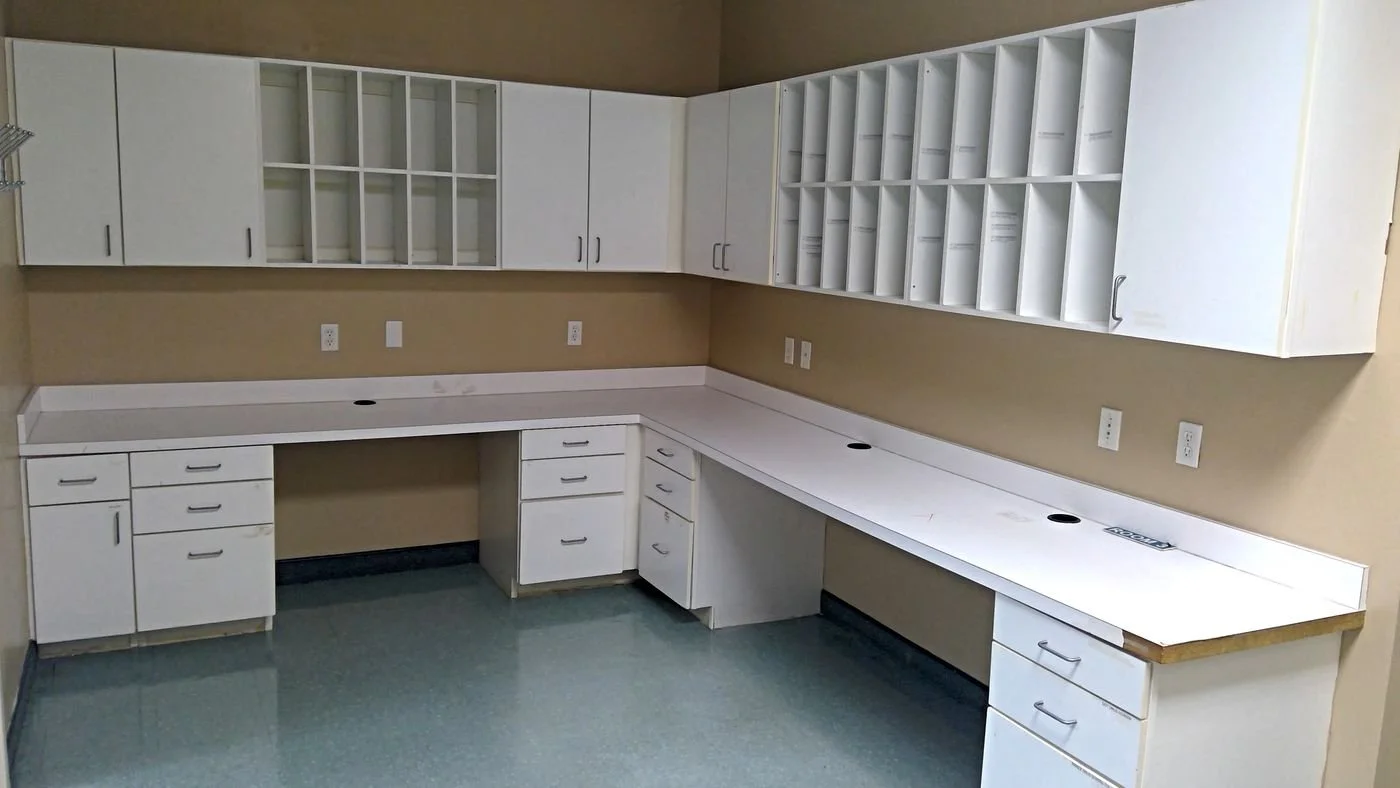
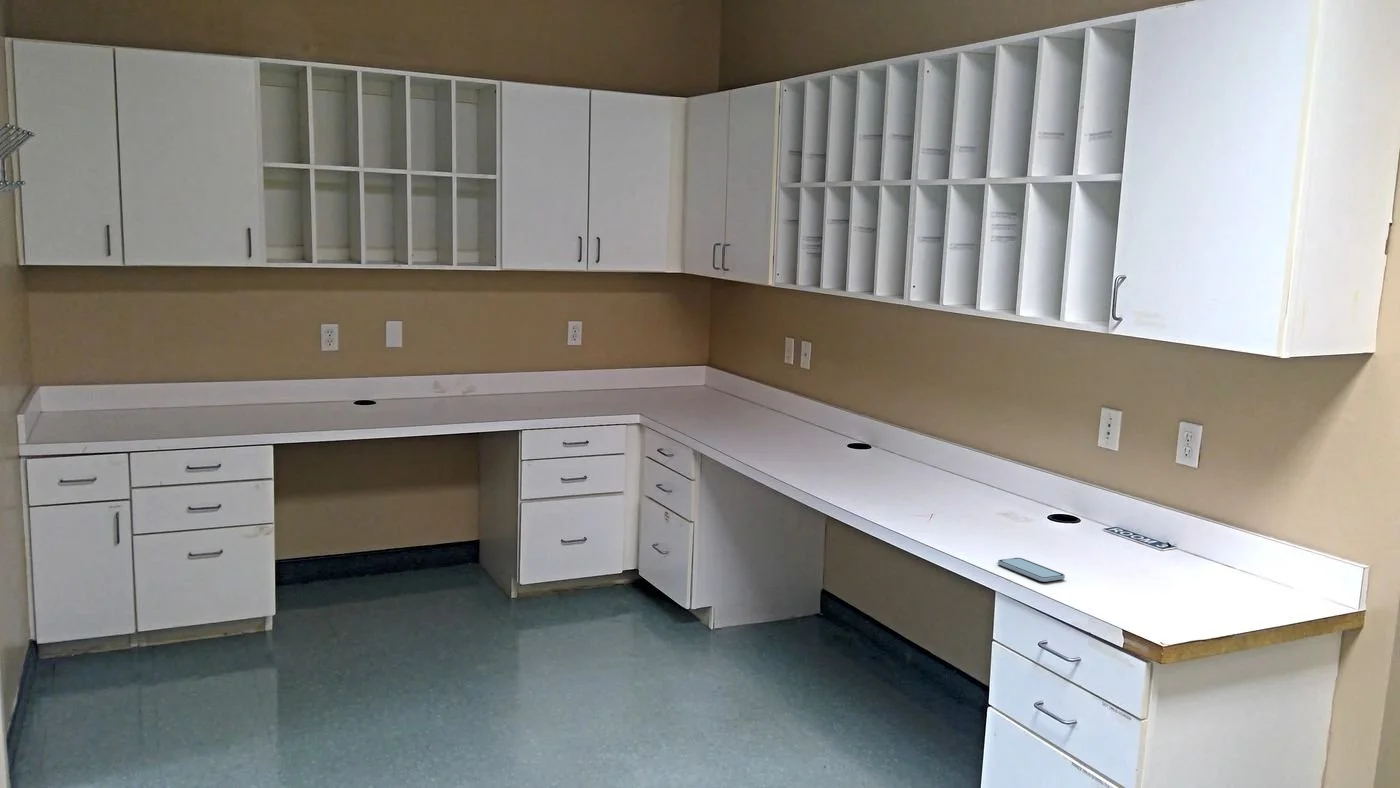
+ smartphone [997,557,1066,583]
